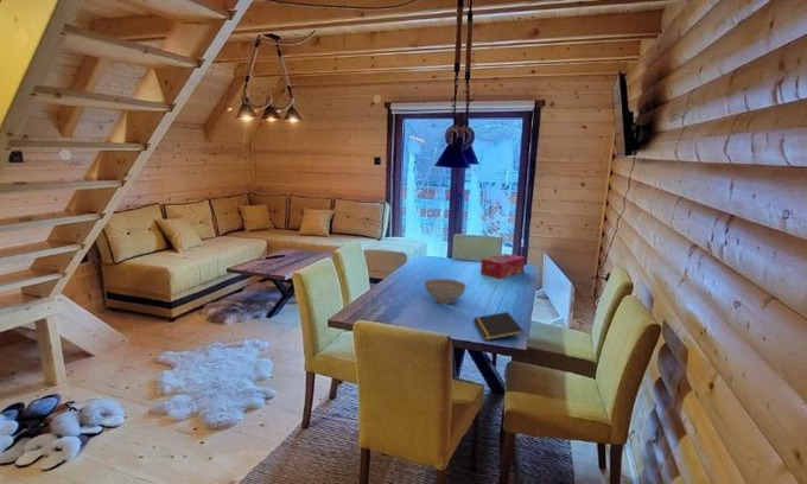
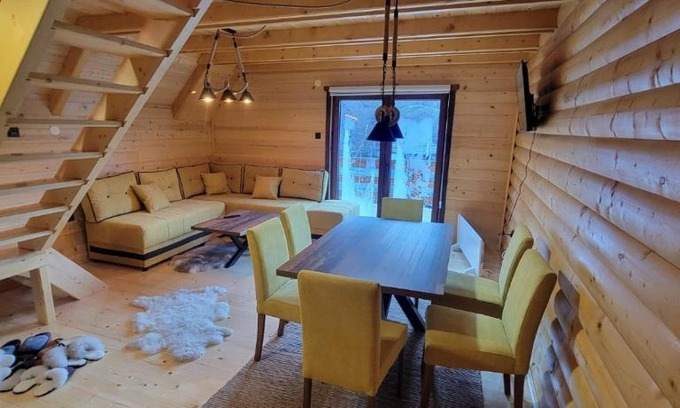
- notepad [472,311,525,342]
- decorative bowl [424,278,468,305]
- tissue box [479,253,526,280]
